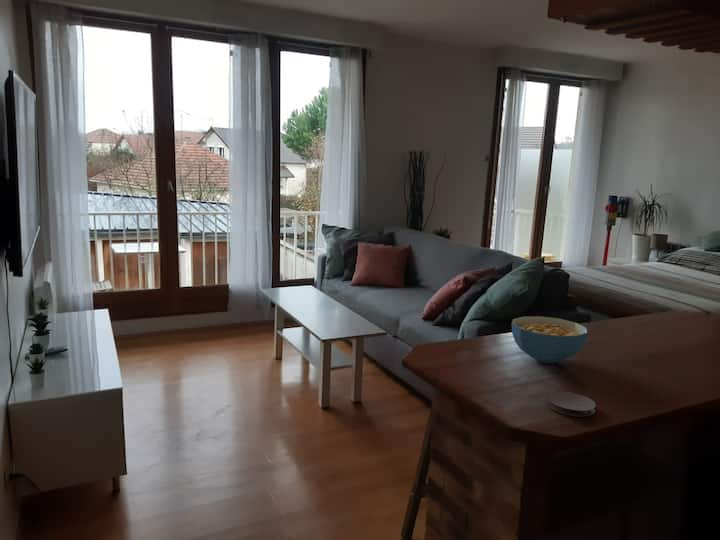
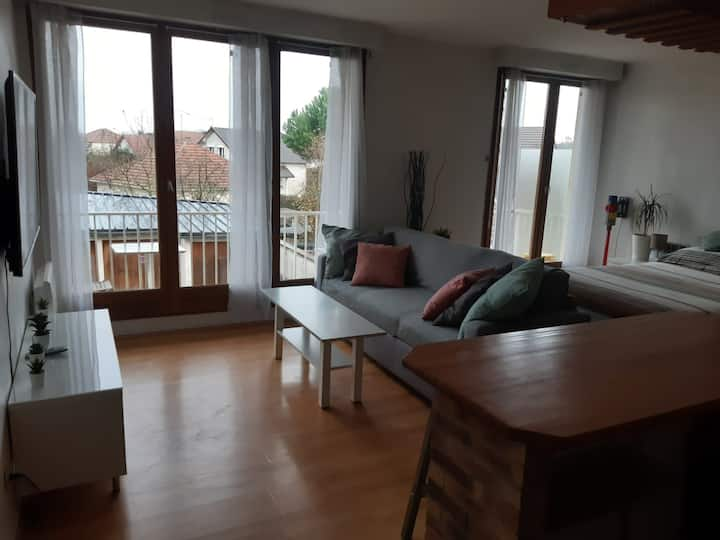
- cereal bowl [511,315,589,364]
- coaster [546,391,597,418]
